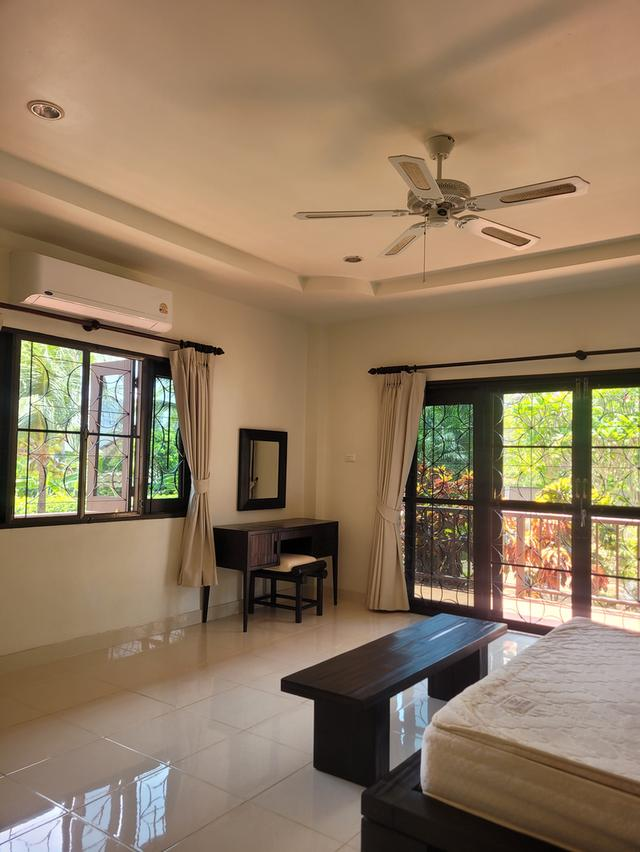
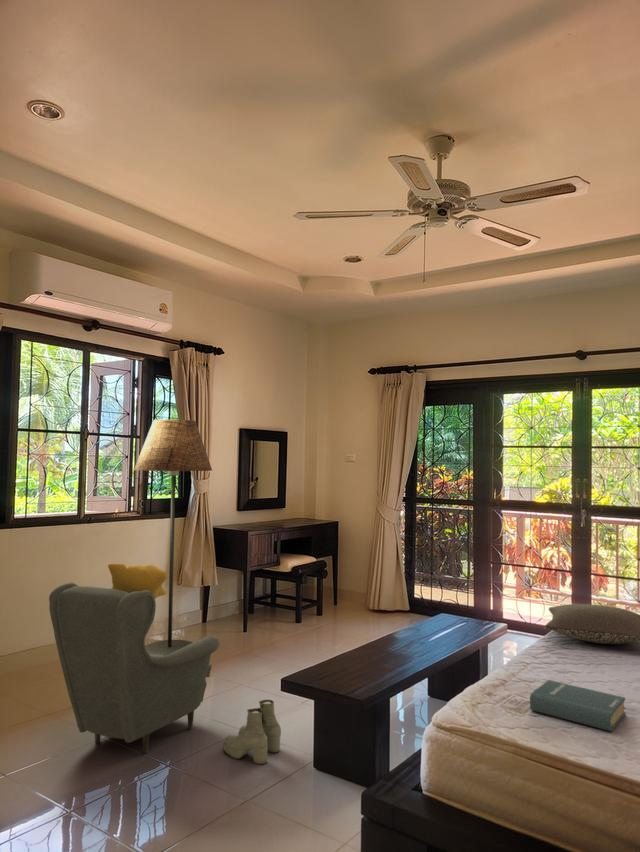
+ armchair [48,563,220,755]
+ hardback book [529,679,627,733]
+ pillow [544,603,640,645]
+ floor lamp [133,418,213,656]
+ boots [222,699,282,765]
